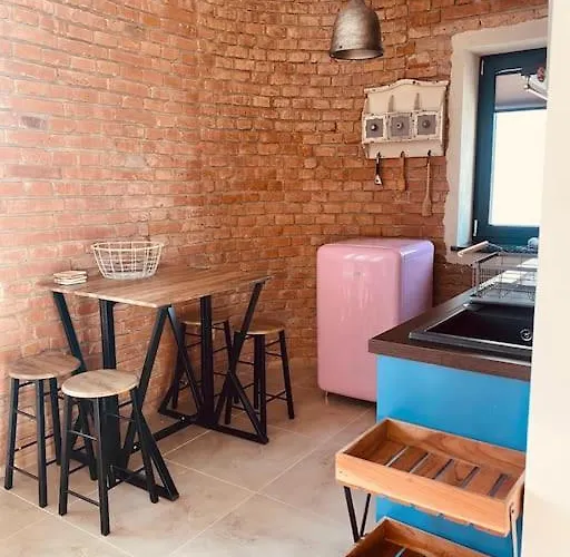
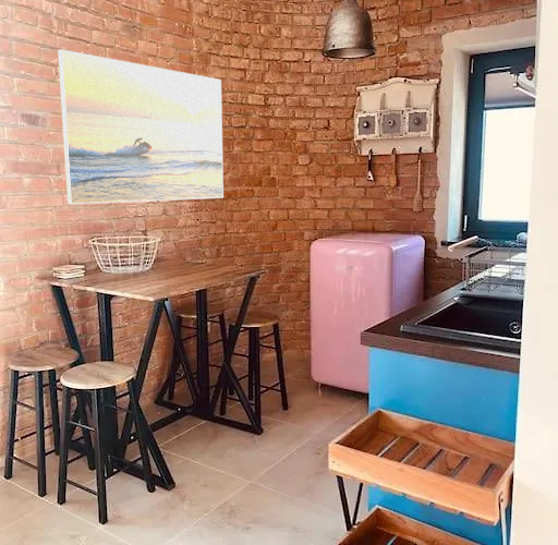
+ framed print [57,48,225,205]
